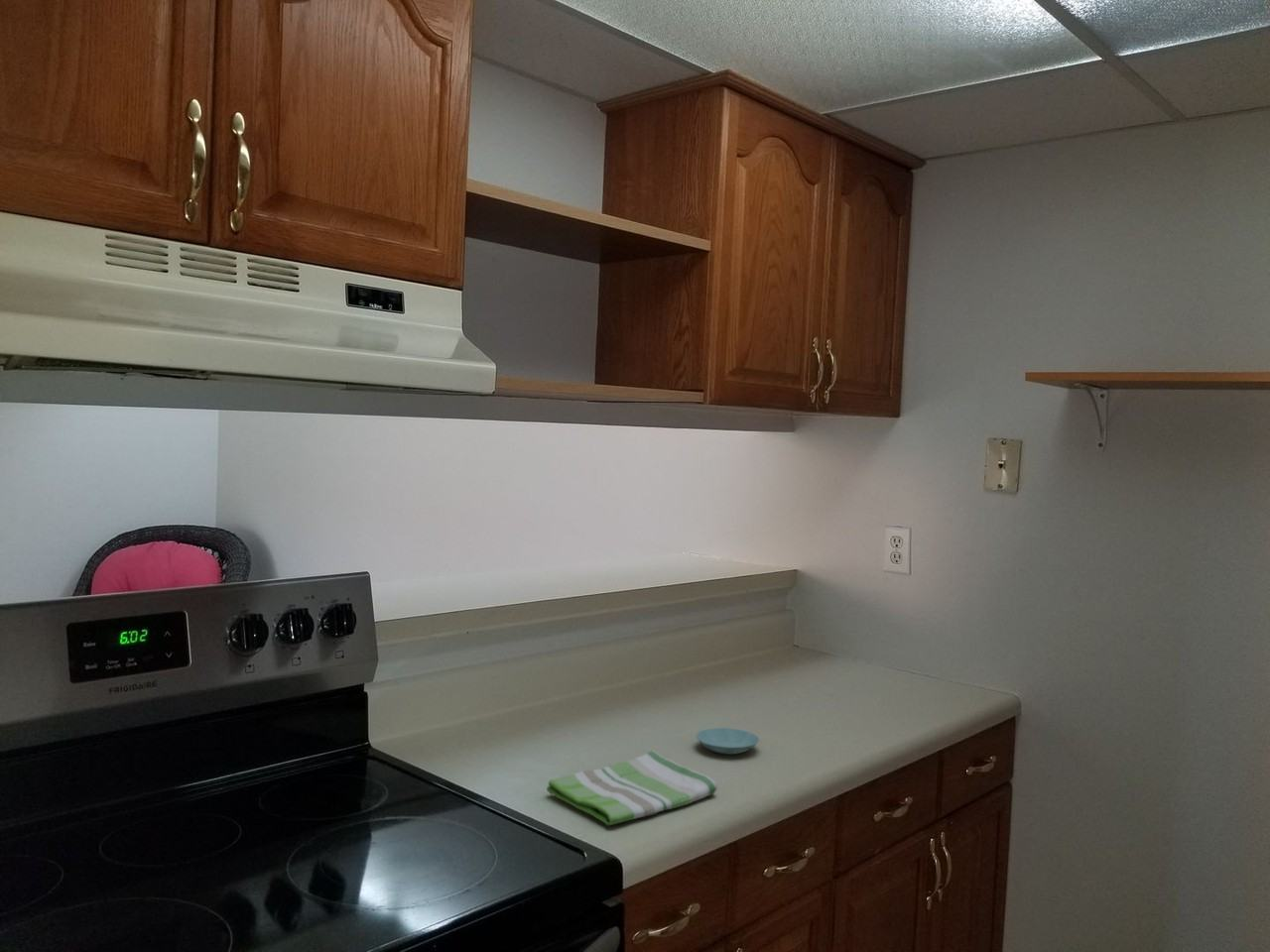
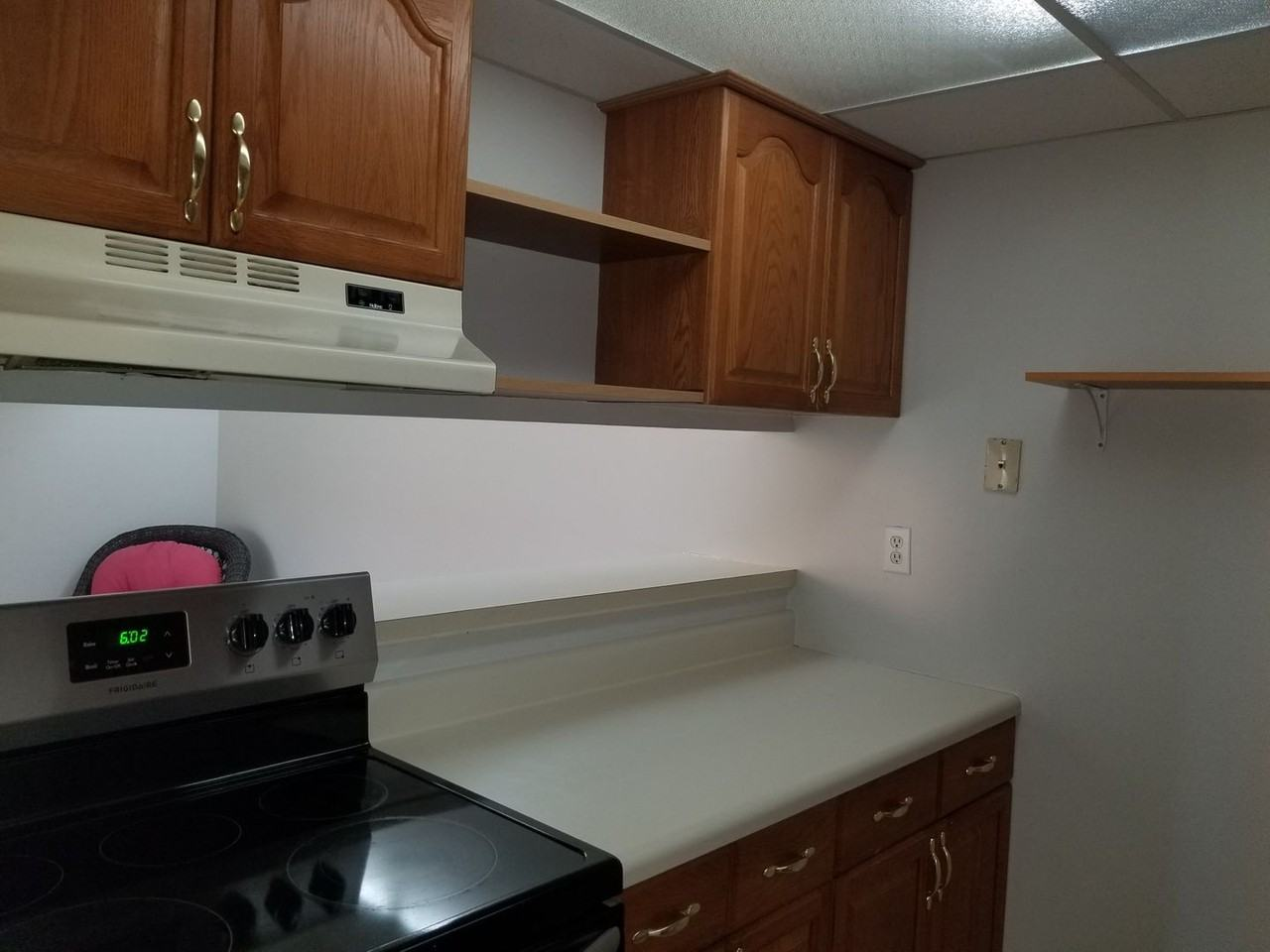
- dish towel [546,750,718,826]
- saucer [695,727,760,756]
